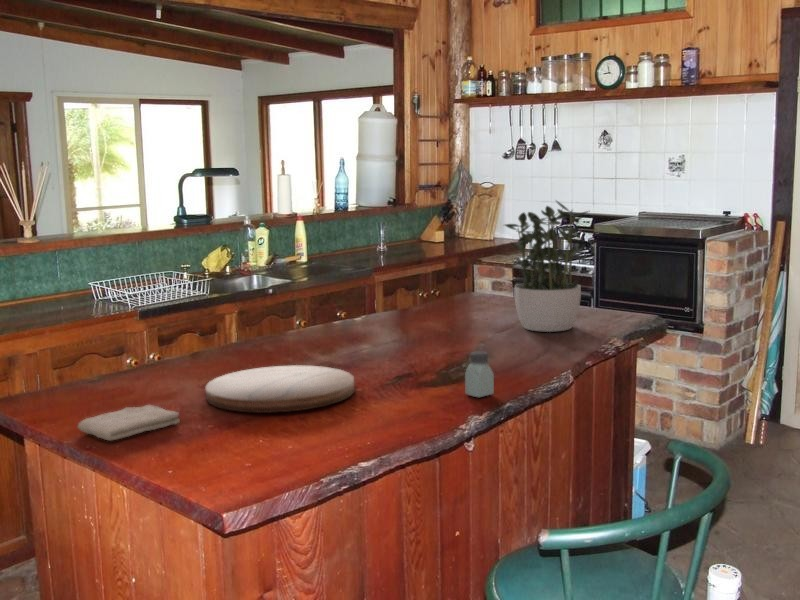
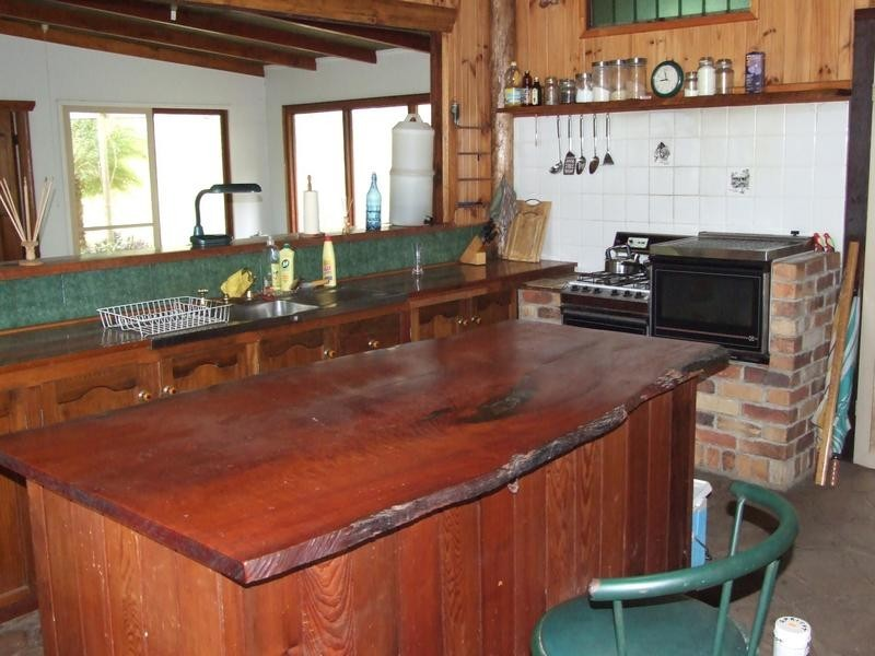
- potted plant [503,199,590,333]
- washcloth [77,404,181,442]
- cutting board [204,364,356,414]
- saltshaker [464,350,495,399]
